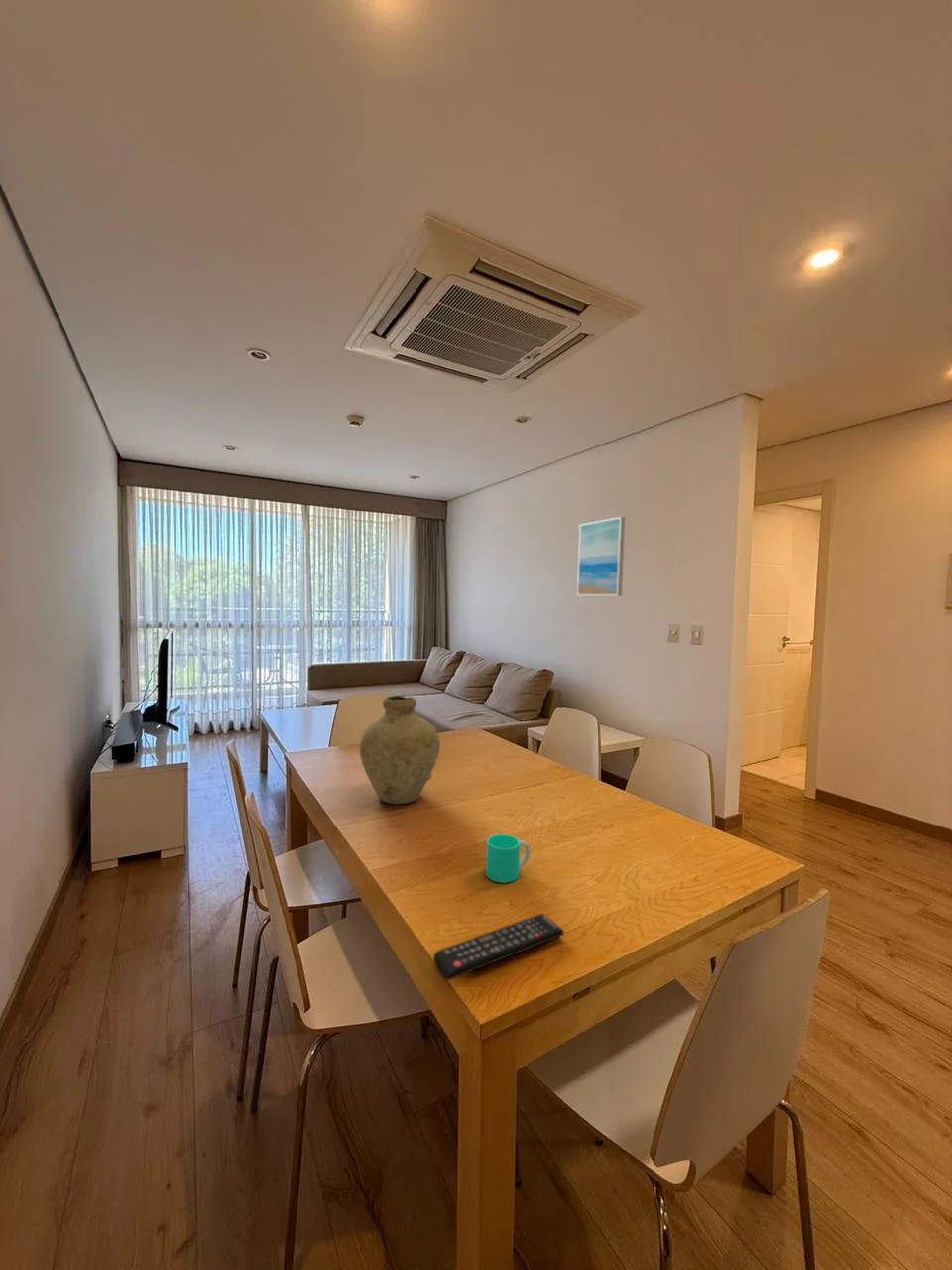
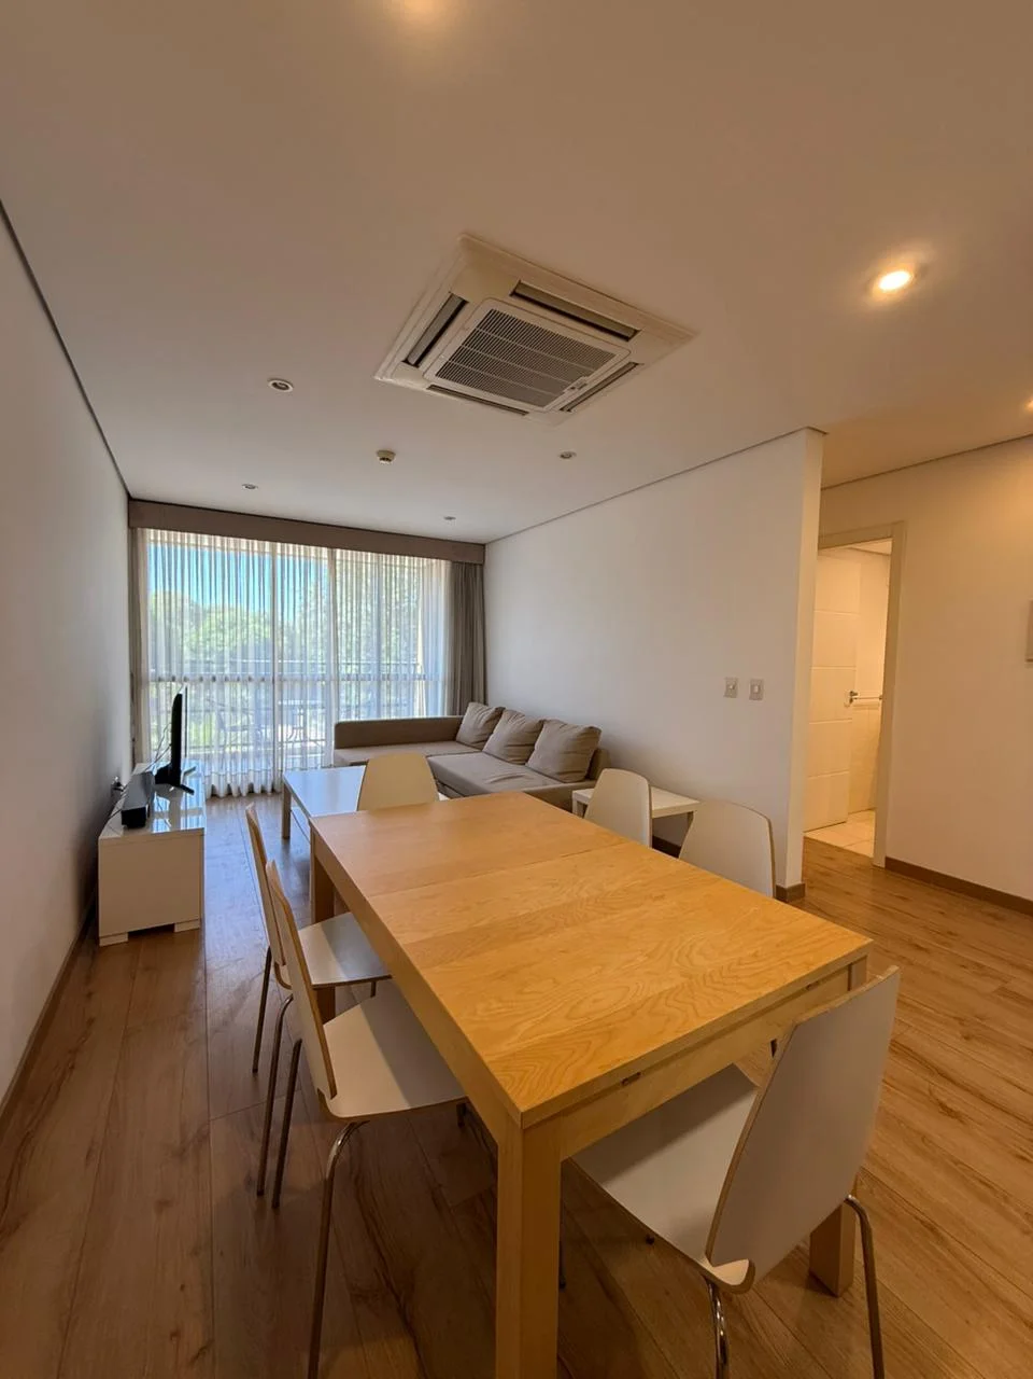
- vase [358,695,441,806]
- remote control [432,913,565,981]
- cup [485,833,531,884]
- wall art [576,516,626,597]
